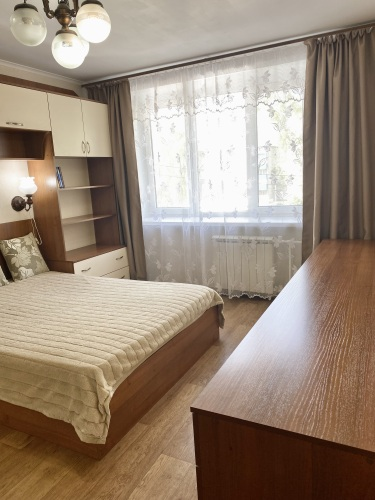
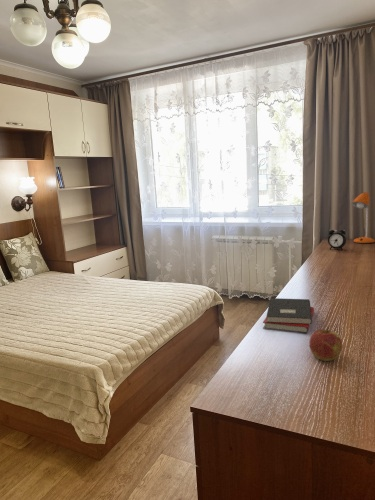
+ desk lamp [350,191,375,244]
+ apple [309,326,343,362]
+ hardback book [262,297,315,334]
+ alarm clock [327,229,347,251]
